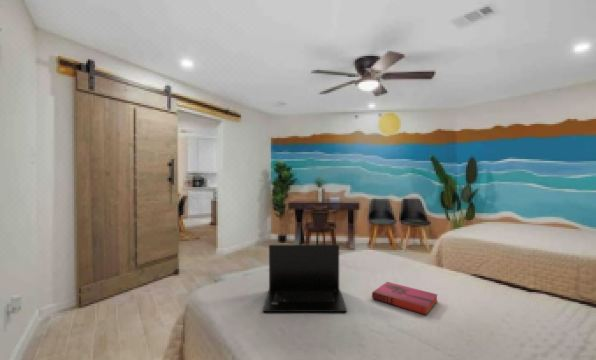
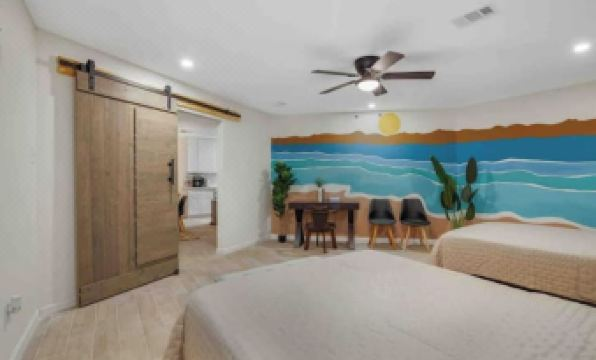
- hardback book [371,281,439,316]
- laptop [262,244,348,313]
